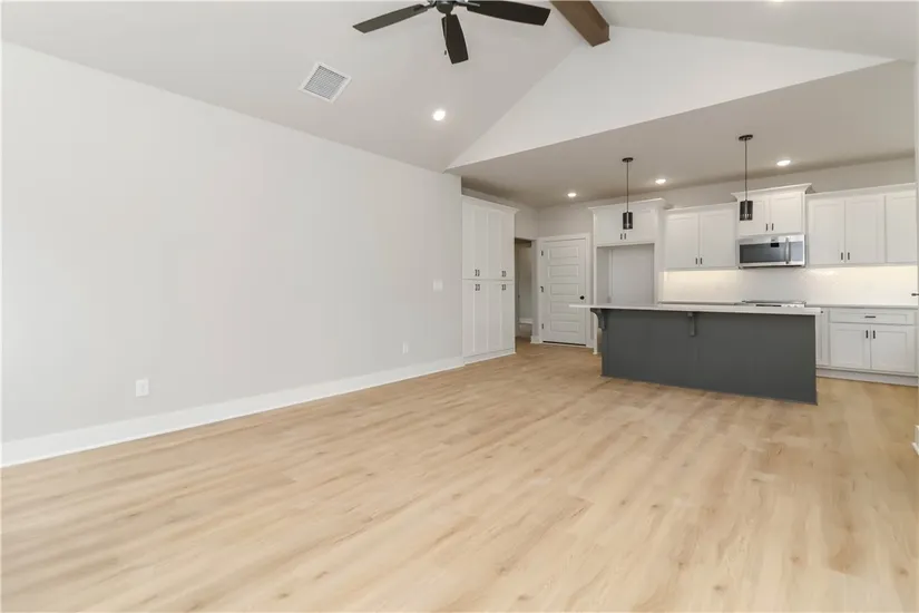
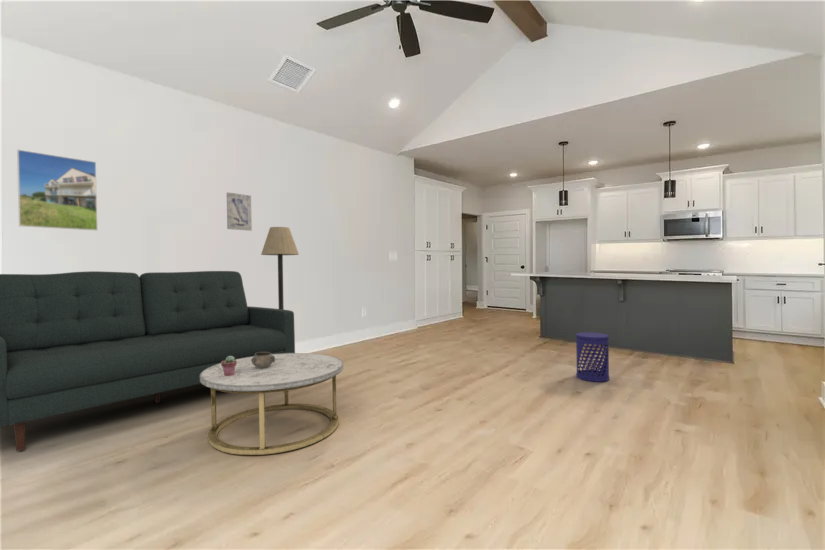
+ floor lamp [260,226,300,310]
+ wall art [226,191,253,232]
+ decorative bowl [251,352,275,368]
+ coffee table [200,352,344,456]
+ sofa [0,270,296,452]
+ waste bin [575,332,610,383]
+ potted succulent [221,356,237,376]
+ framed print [16,149,98,231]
